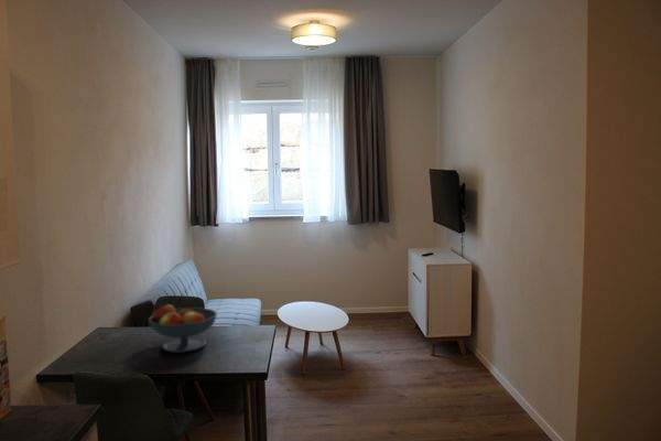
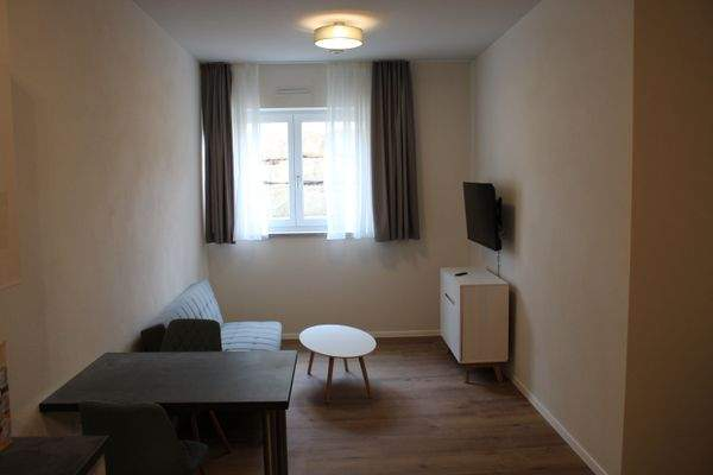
- fruit bowl [148,303,218,354]
